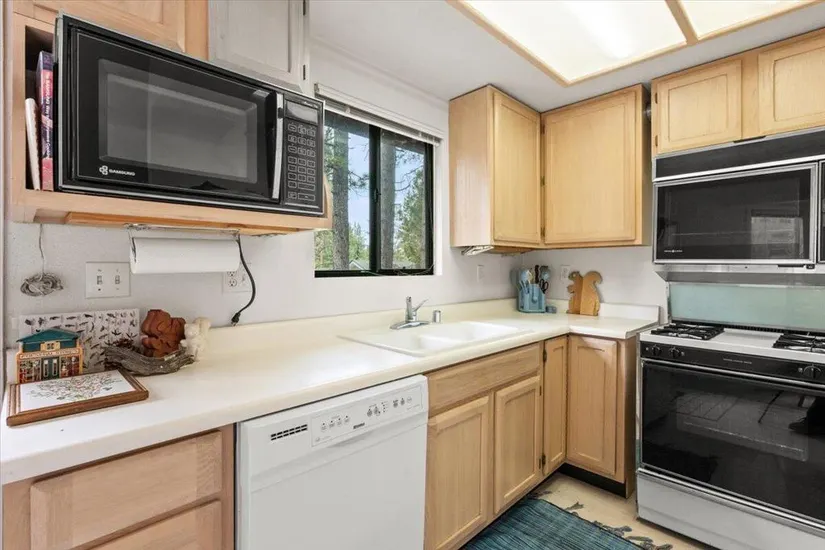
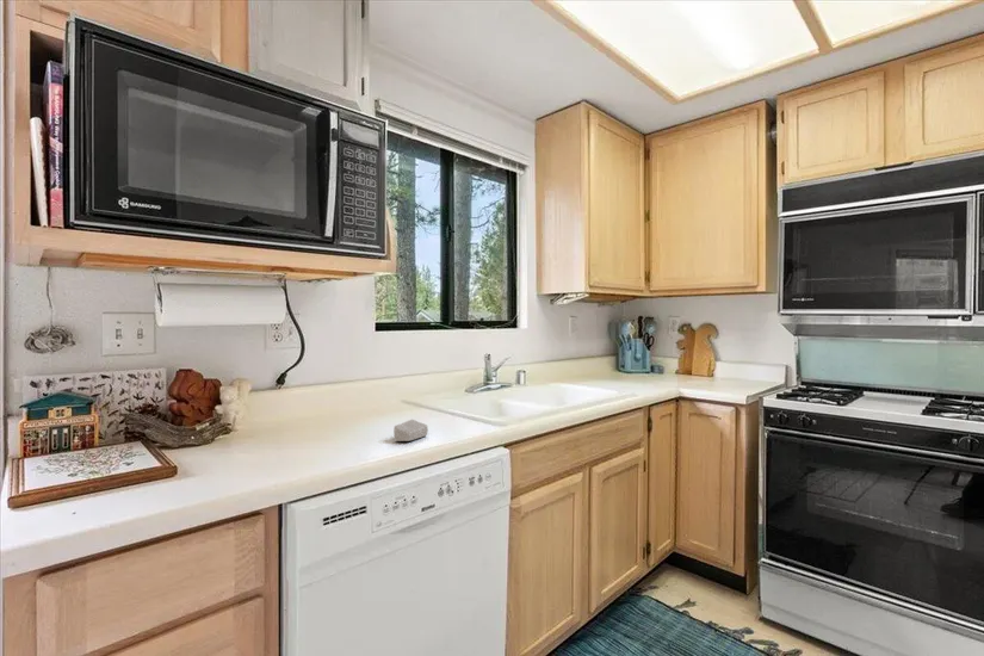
+ soap bar [392,419,429,443]
